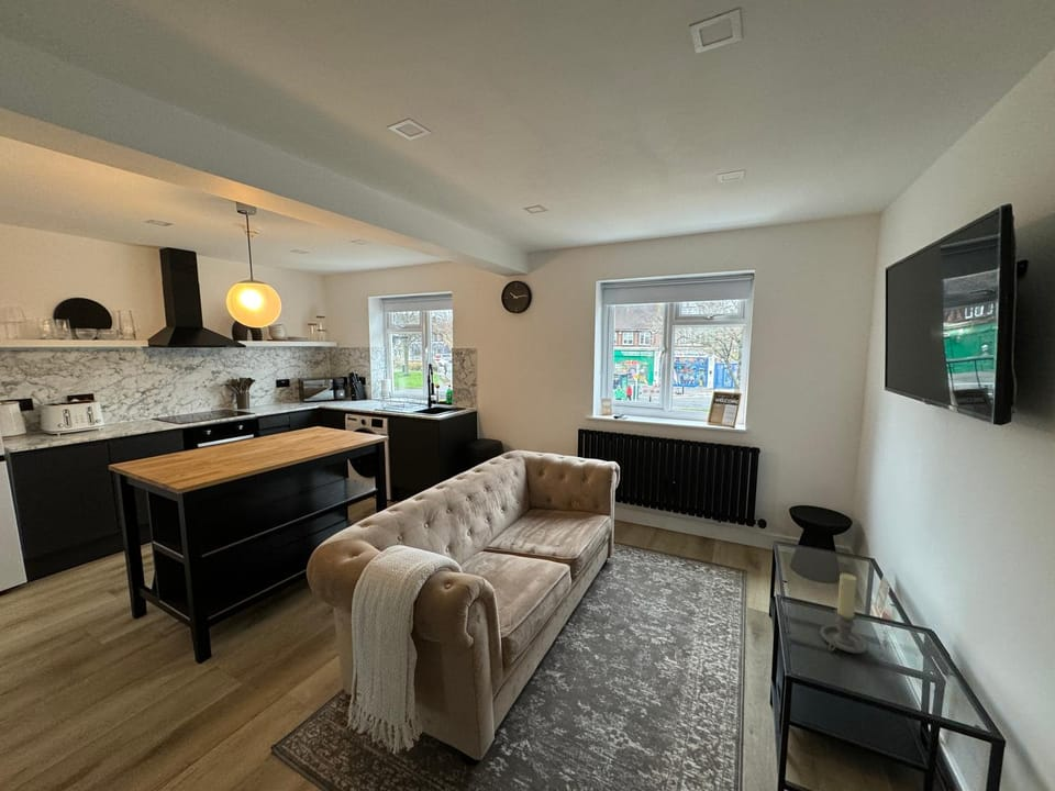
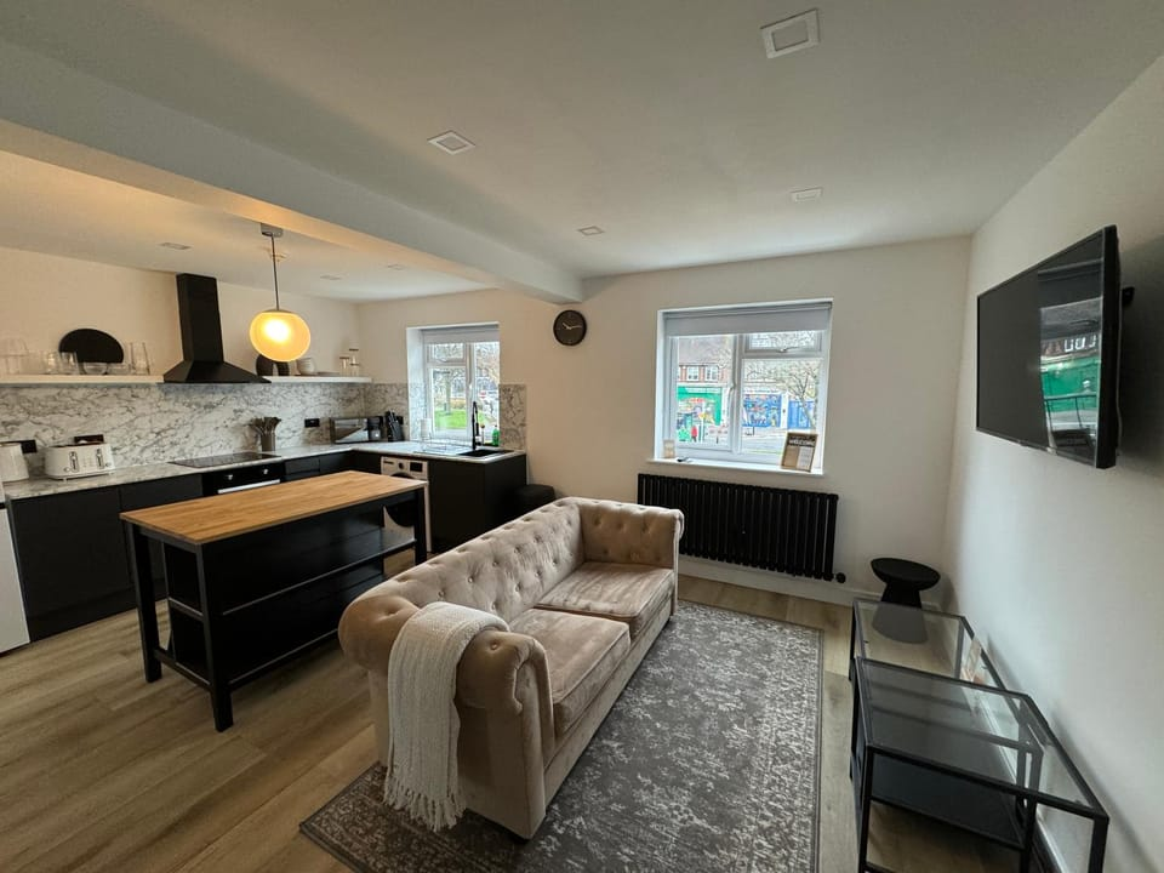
- candle holder [820,572,869,654]
